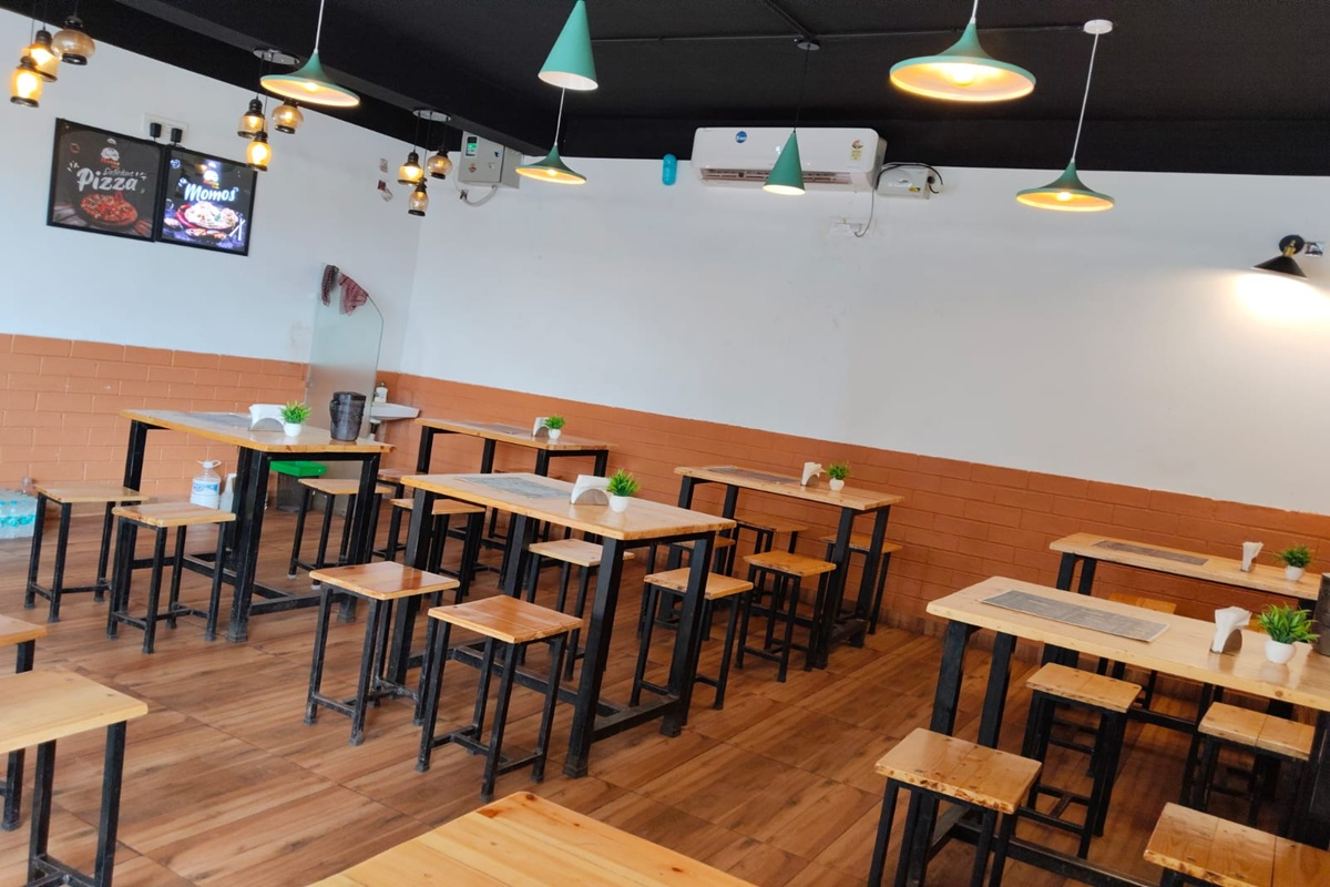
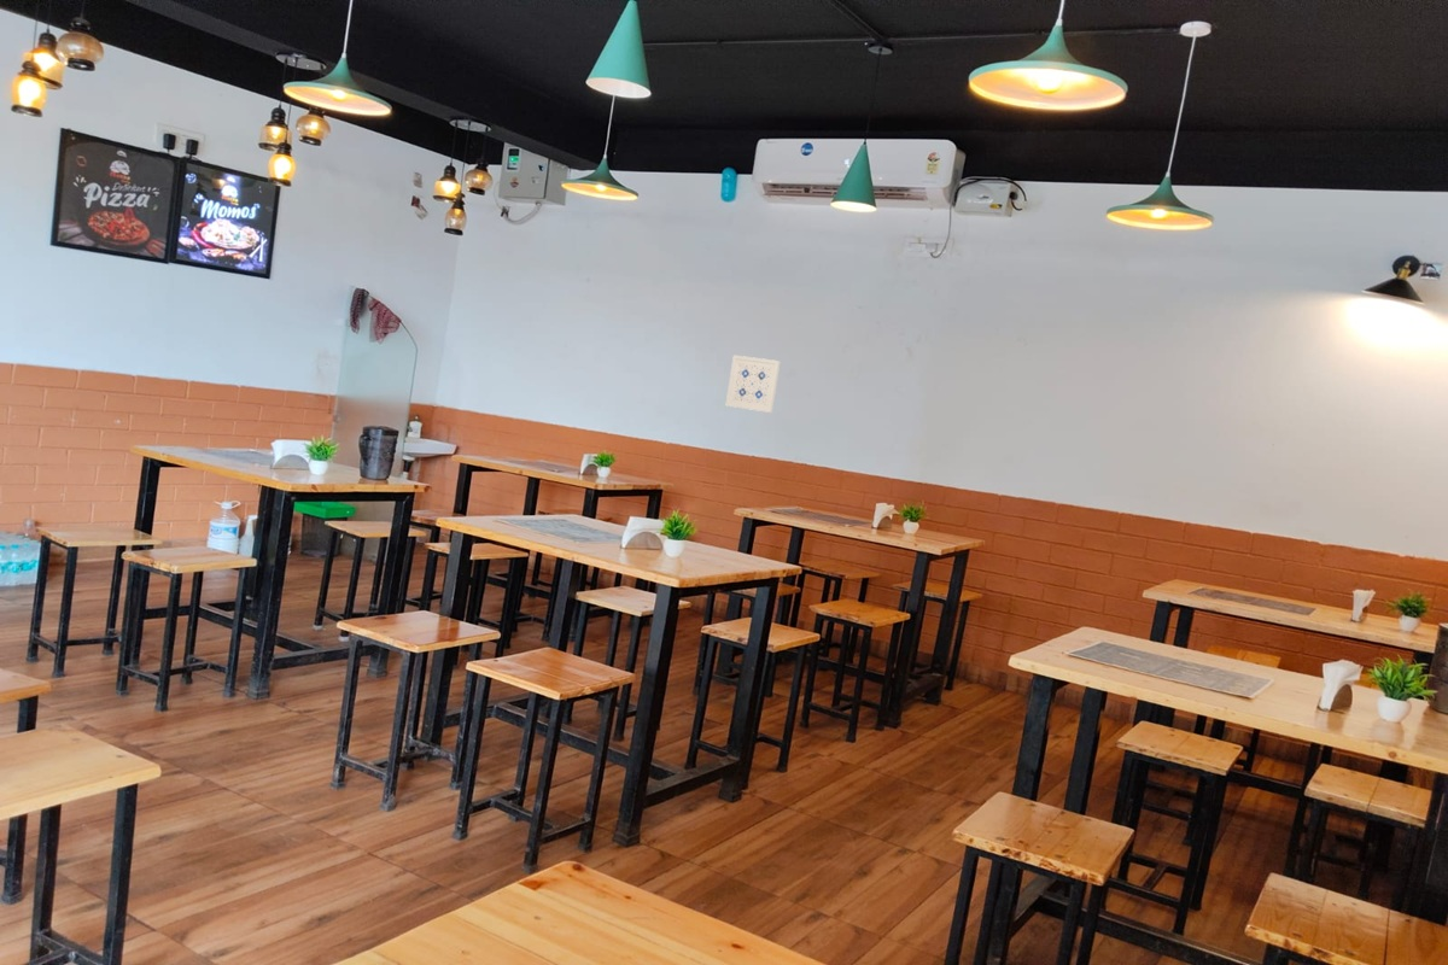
+ wall art [725,355,781,414]
